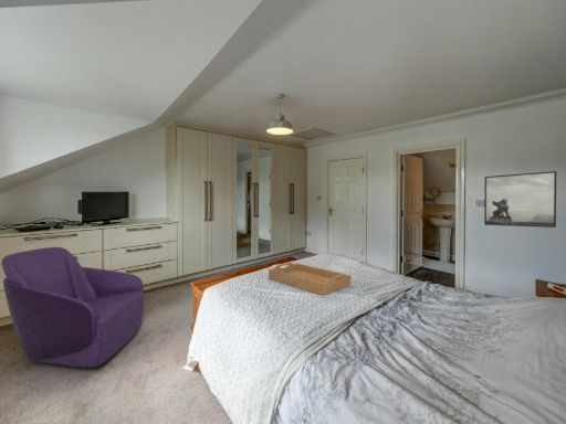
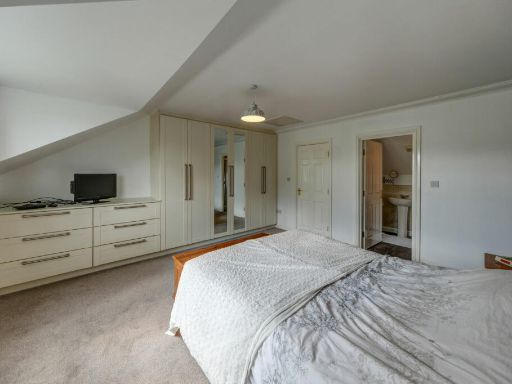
- armchair [1,246,145,369]
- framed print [483,170,557,229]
- serving tray [268,262,352,296]
